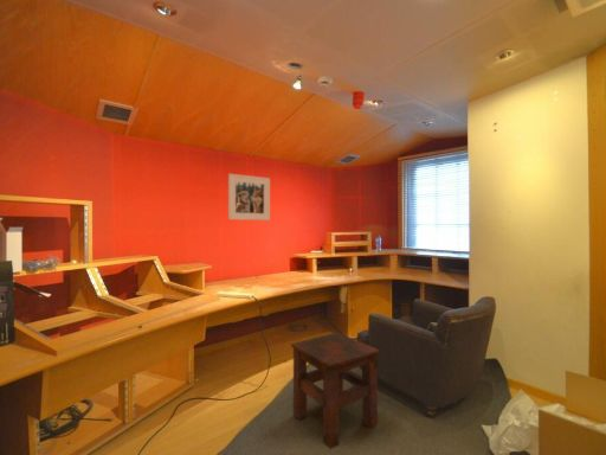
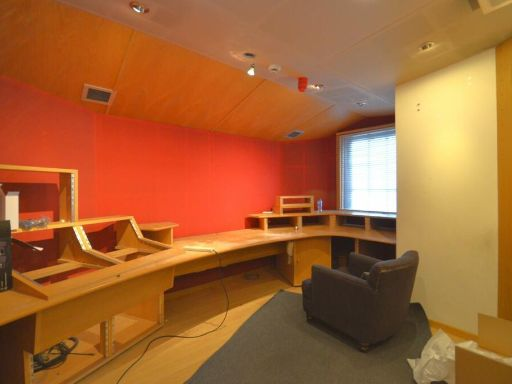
- side table [290,332,380,450]
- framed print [227,173,271,222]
